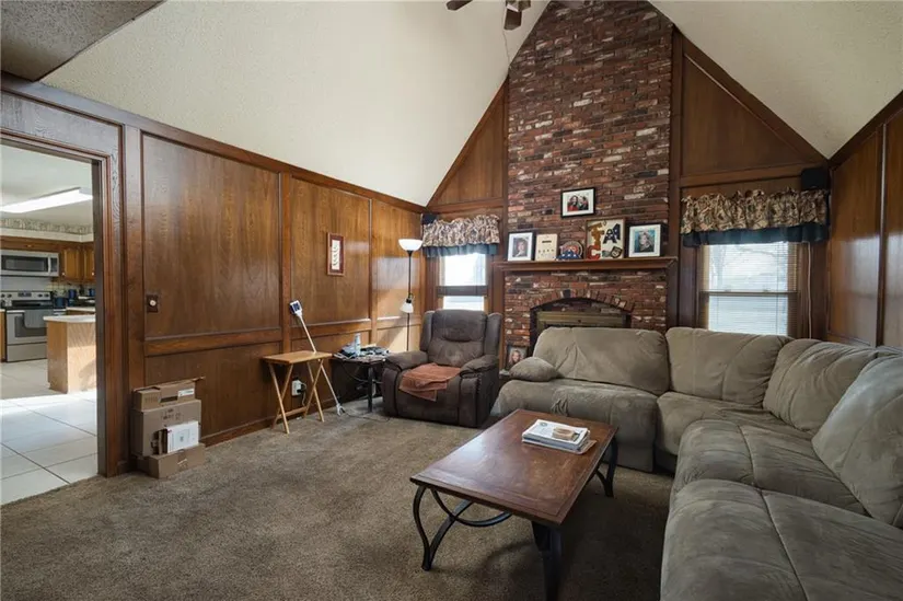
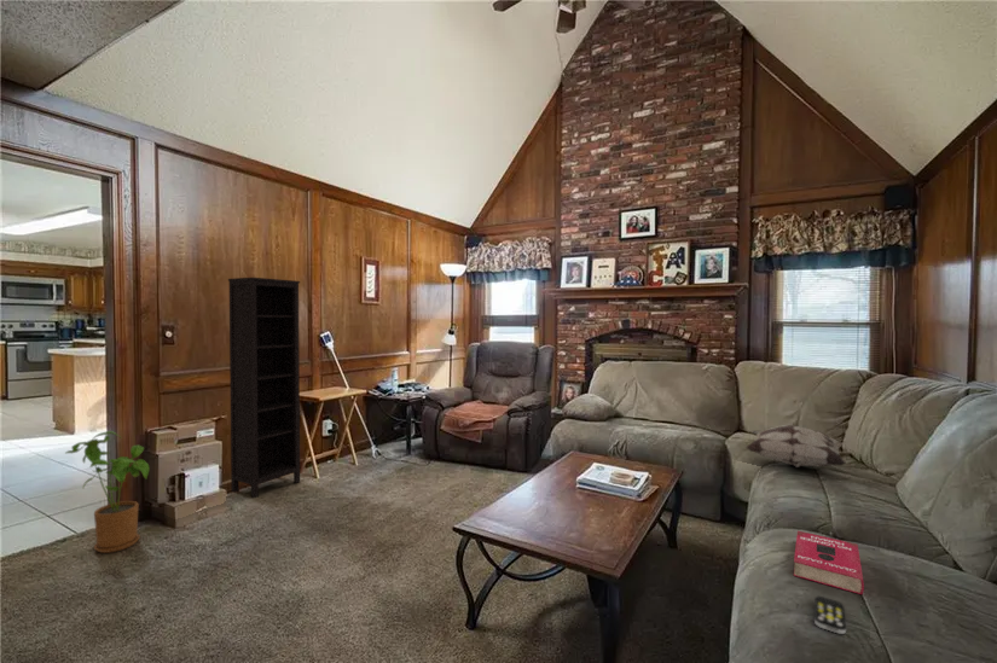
+ bookcase [227,277,301,499]
+ remote control [813,595,847,635]
+ decorative pillow [744,424,847,469]
+ house plant [64,430,150,554]
+ book [793,530,865,595]
